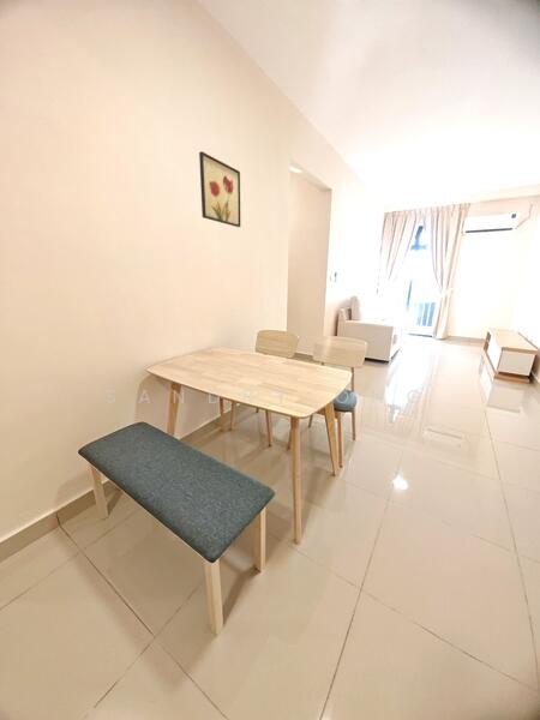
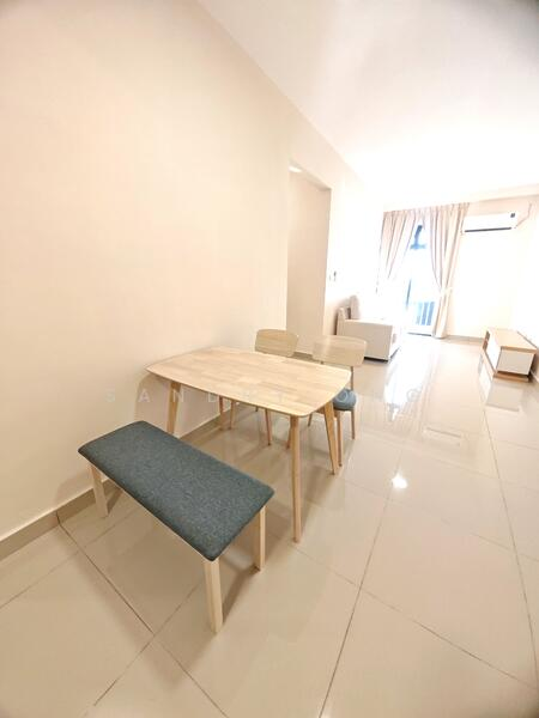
- wall art [198,150,241,228]
